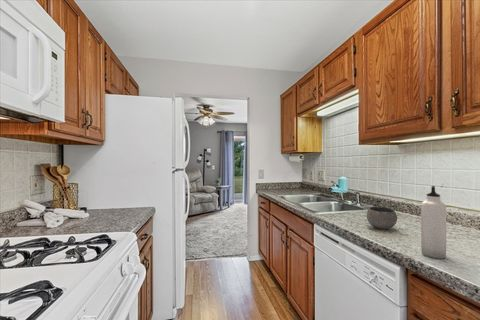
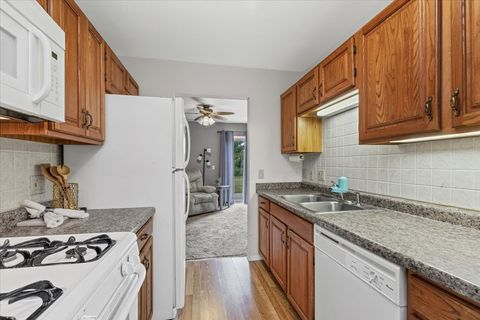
- bowl [366,205,398,230]
- water bottle [420,185,447,260]
